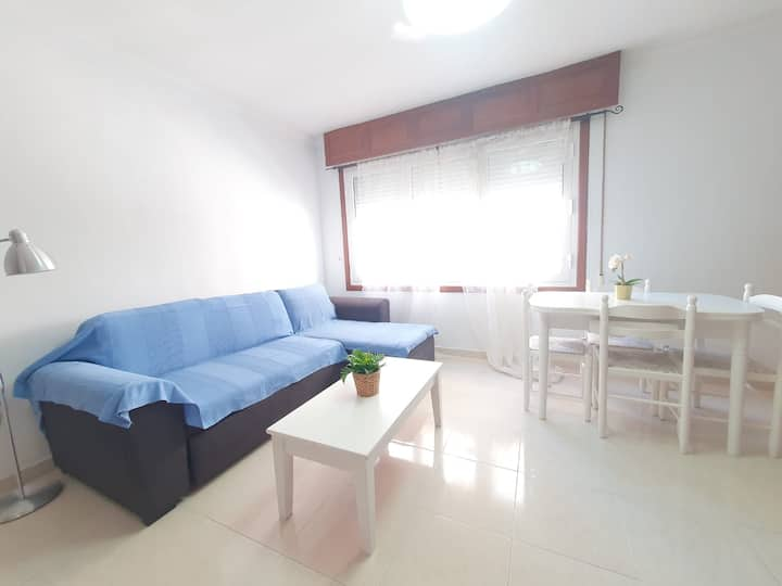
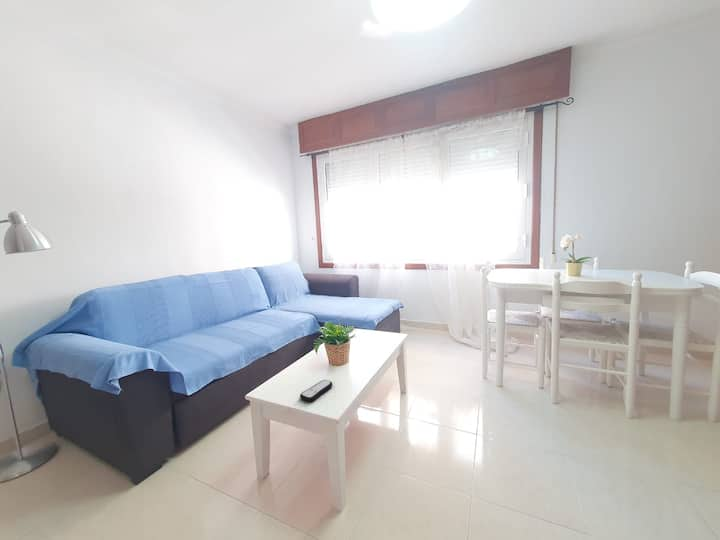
+ remote control [299,379,333,403]
